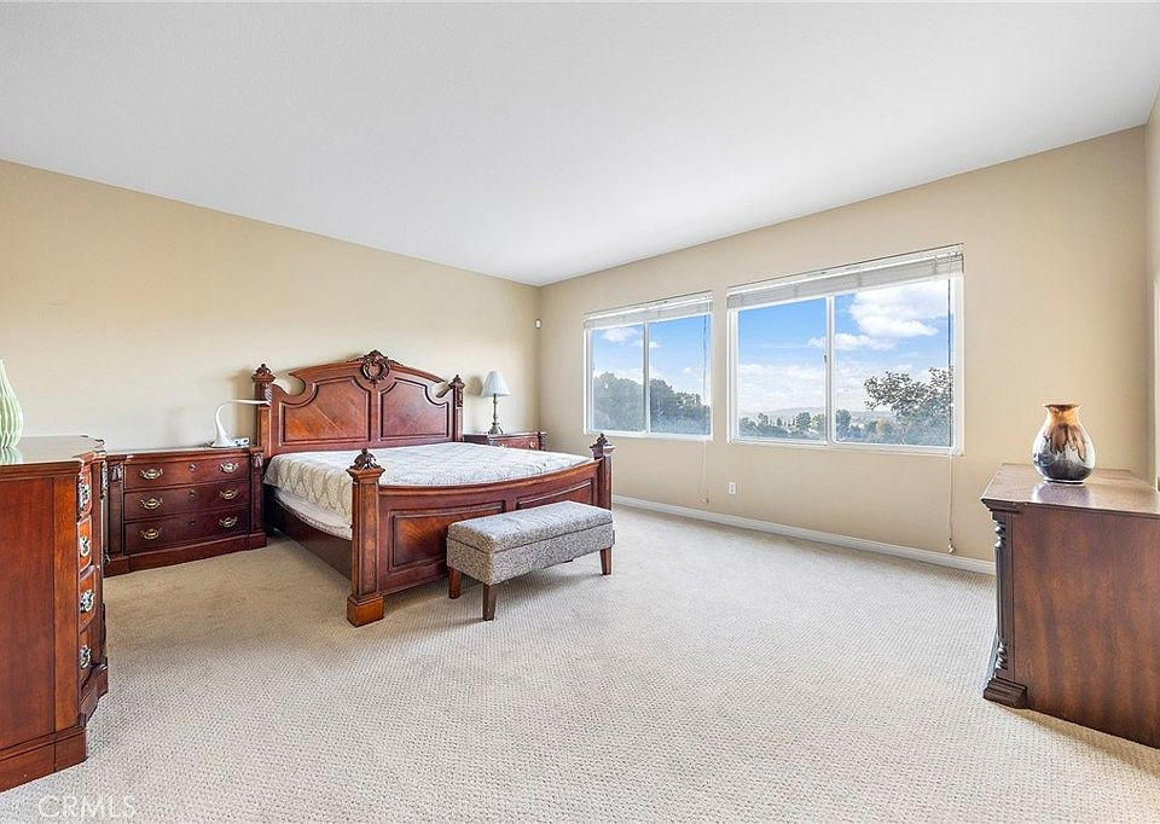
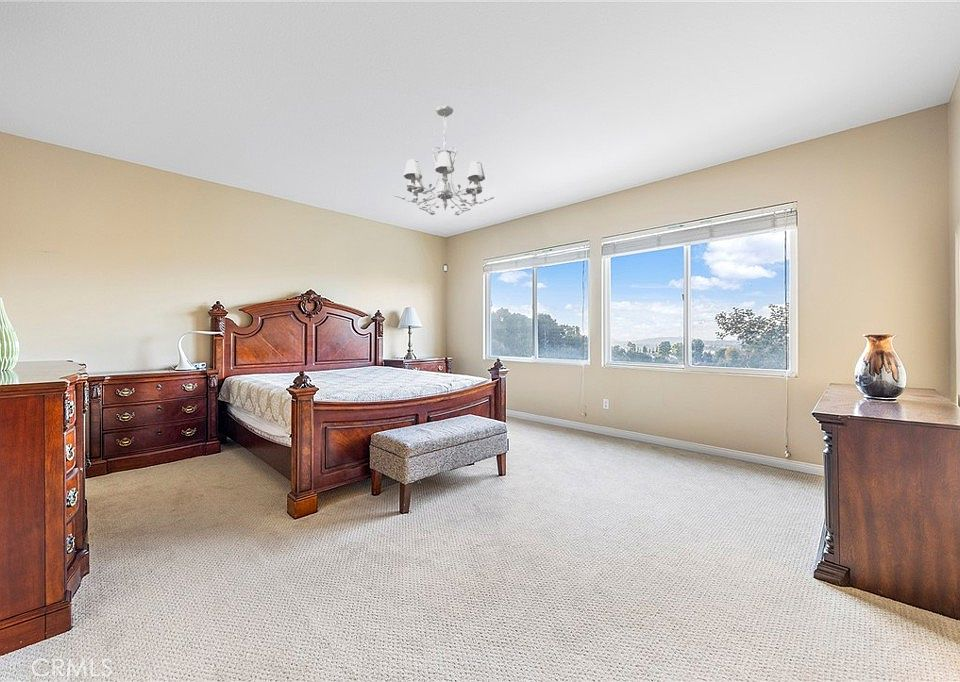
+ chandelier [393,105,495,216]
